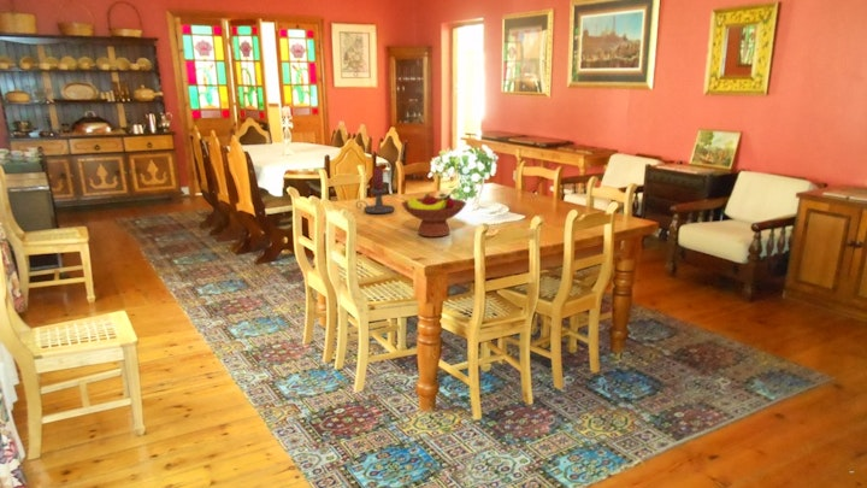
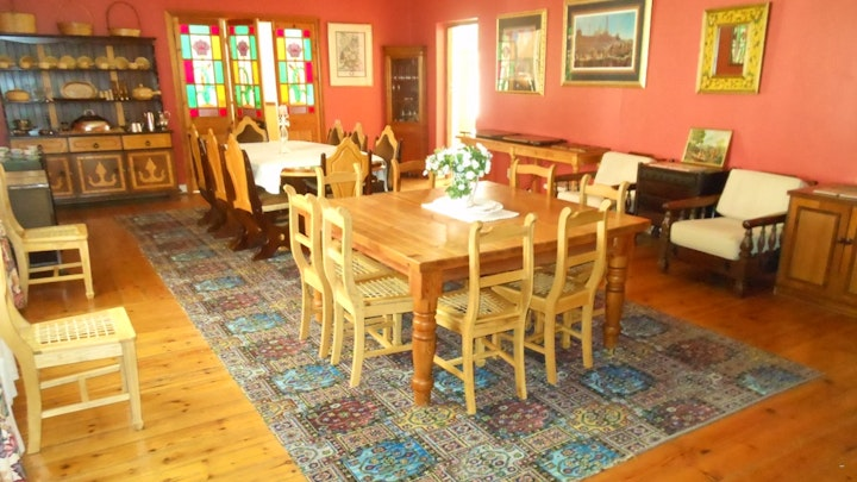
- candle holder [355,166,396,214]
- fruit bowl [400,192,467,239]
